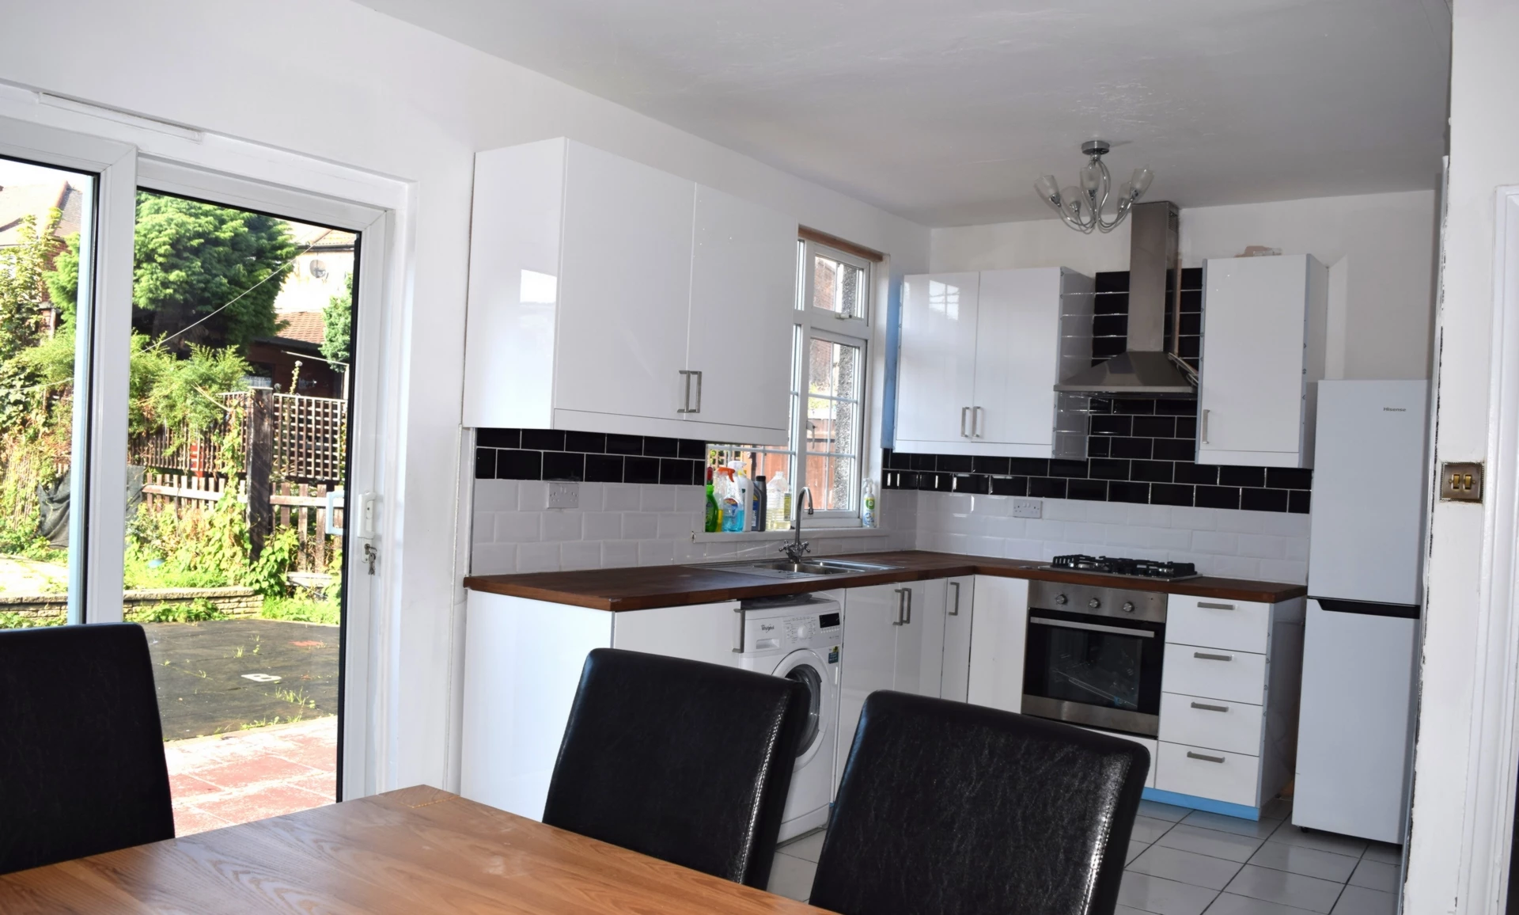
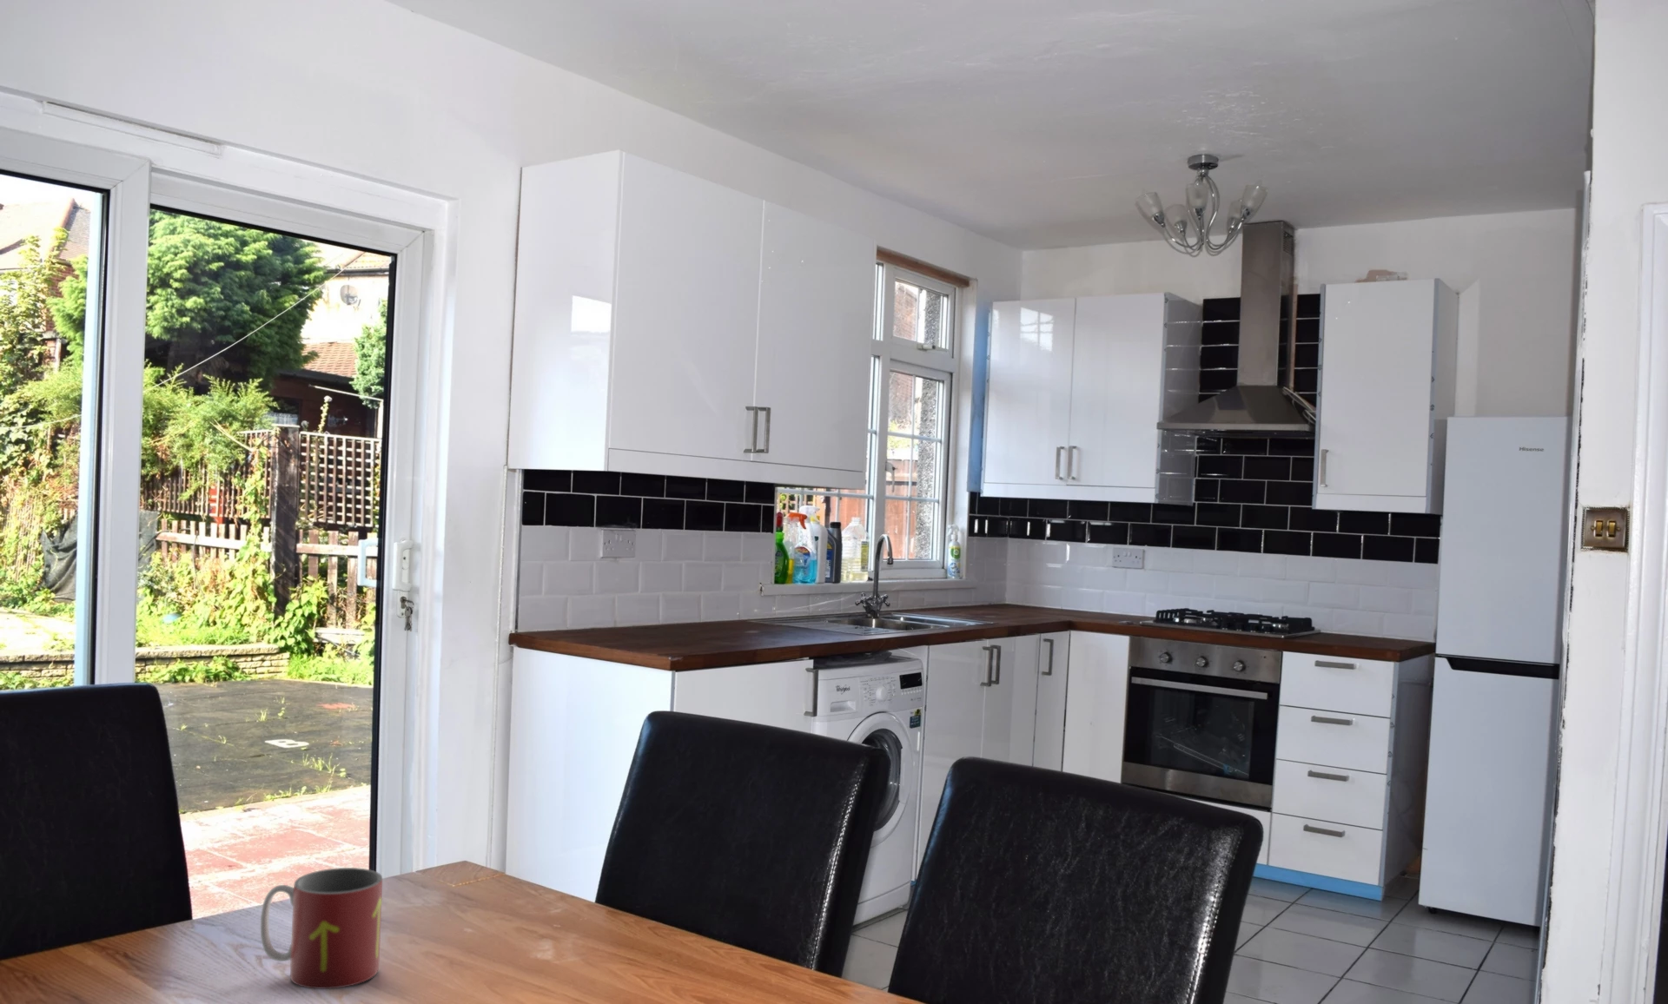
+ mug [260,867,384,990]
